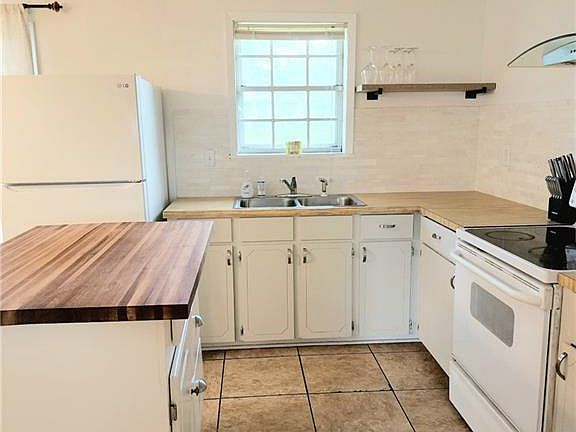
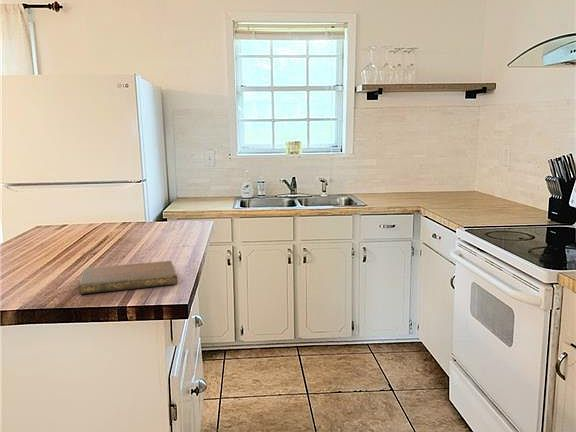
+ notebook [78,260,178,295]
